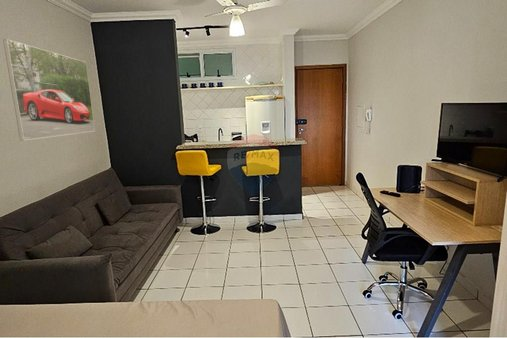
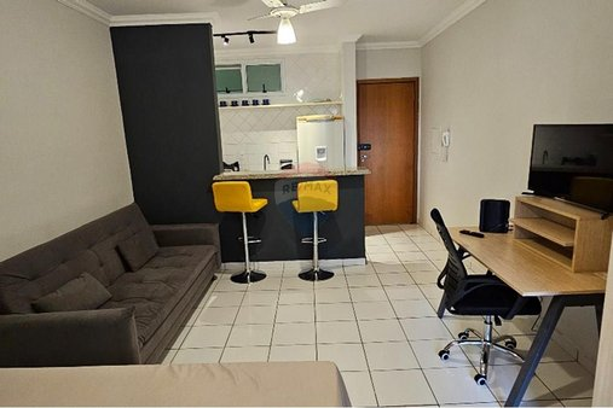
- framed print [2,38,96,141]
